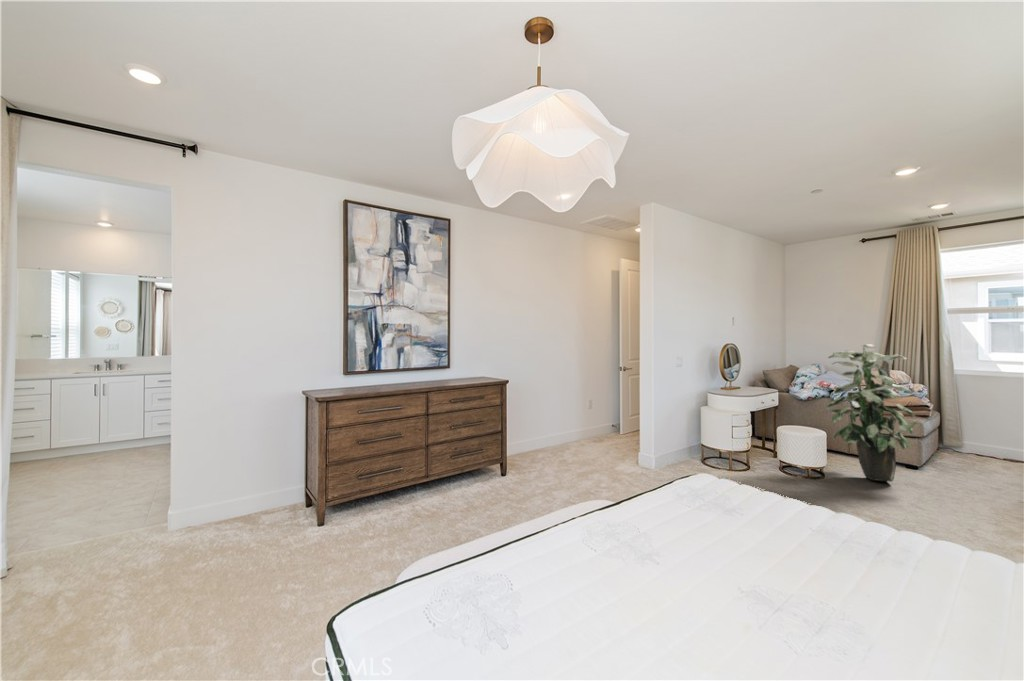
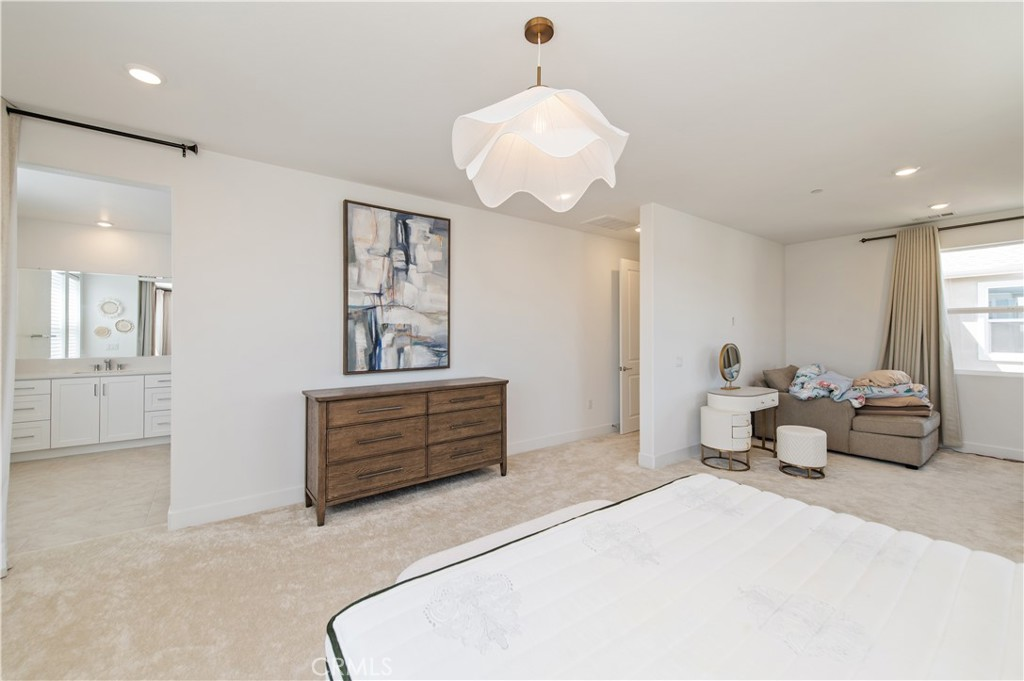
- indoor plant [825,343,919,483]
